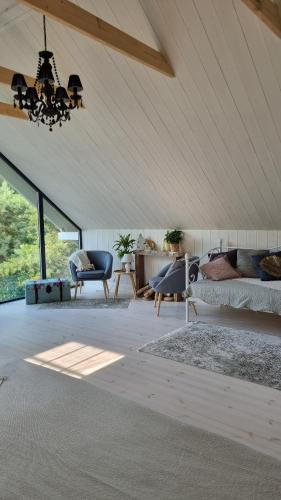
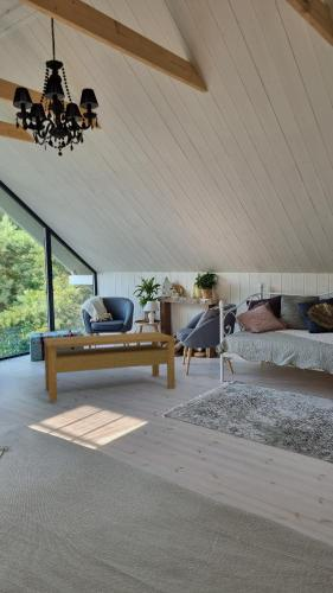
+ coffee table [43,331,177,402]
